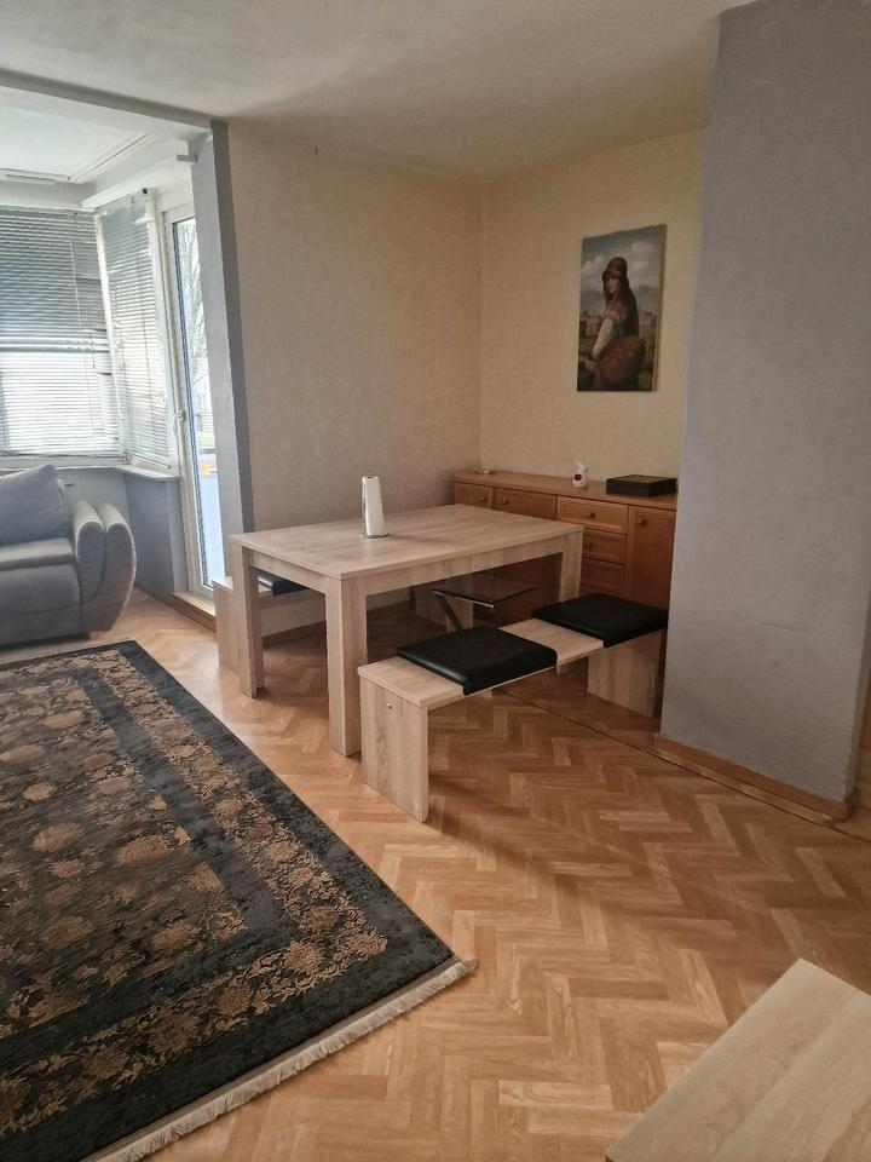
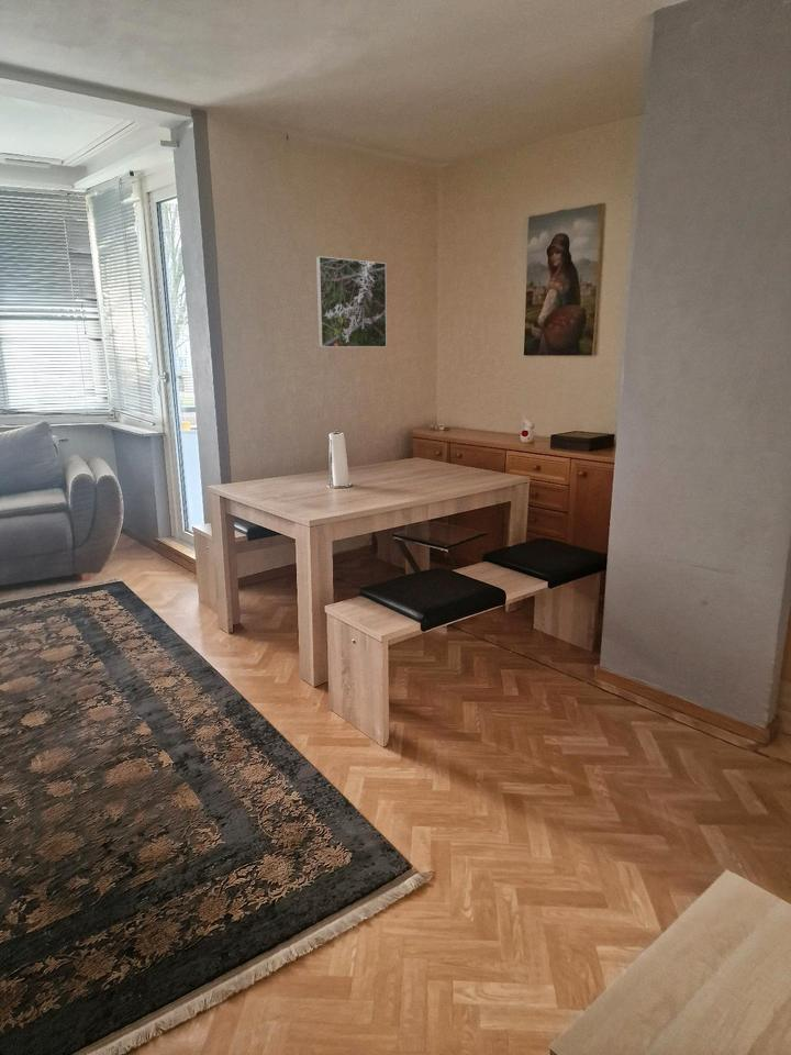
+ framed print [315,255,388,348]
